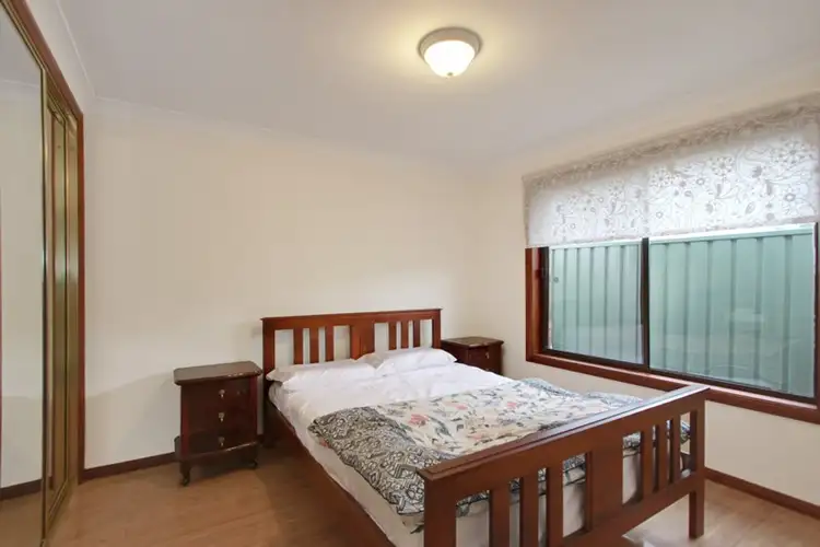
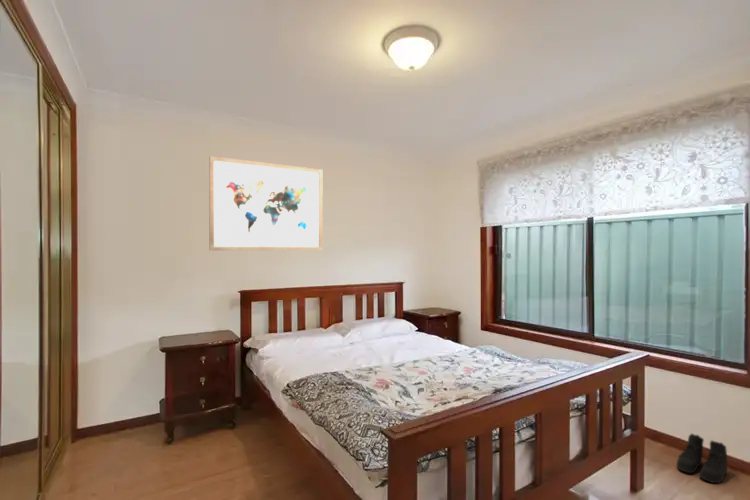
+ wall art [208,155,324,251]
+ boots [676,433,728,484]
